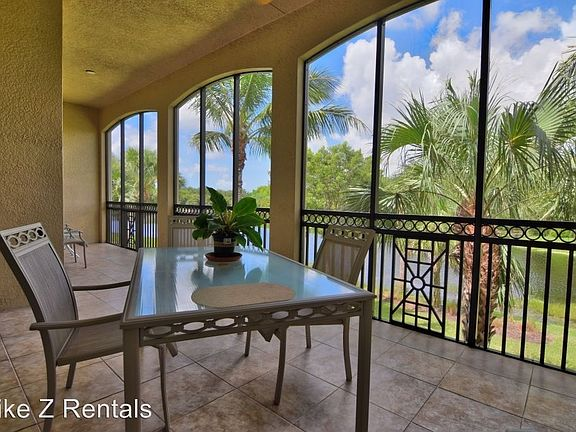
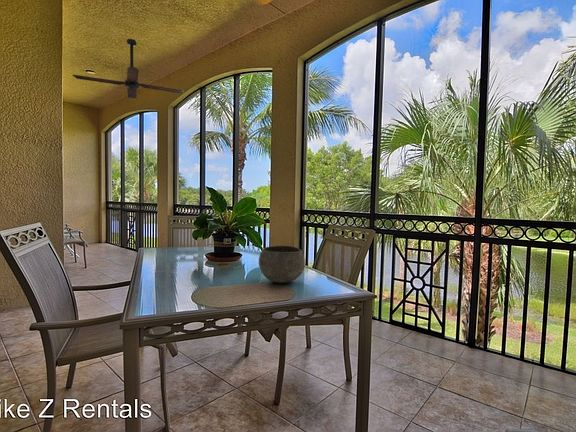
+ bowl [258,245,306,284]
+ ceiling fan [72,38,185,100]
